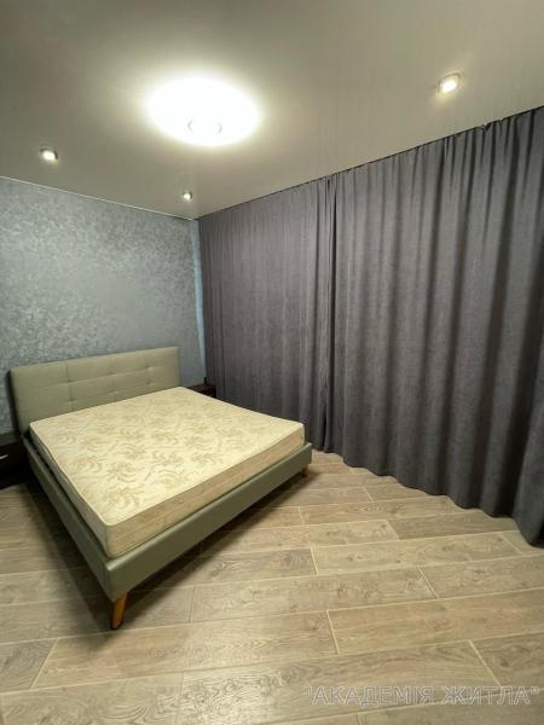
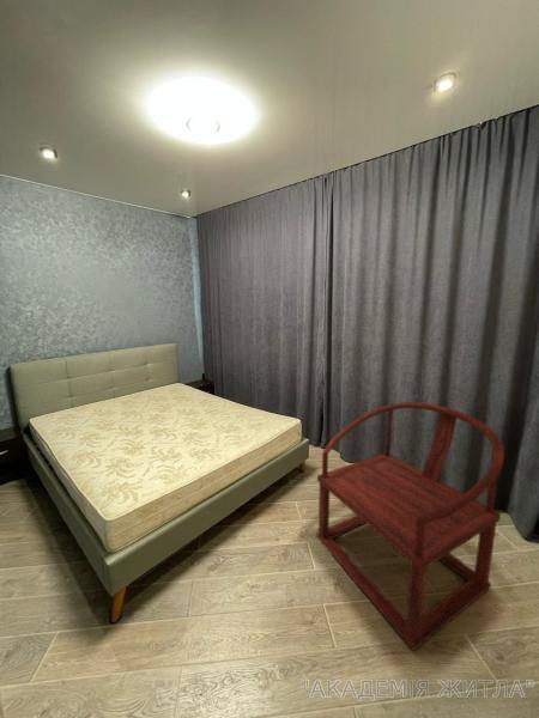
+ armchair [315,401,505,652]
